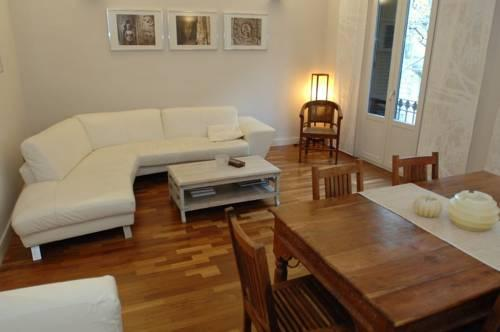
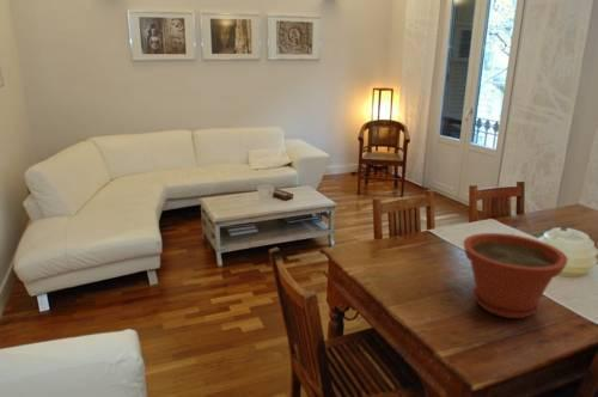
+ plant pot [462,232,569,319]
